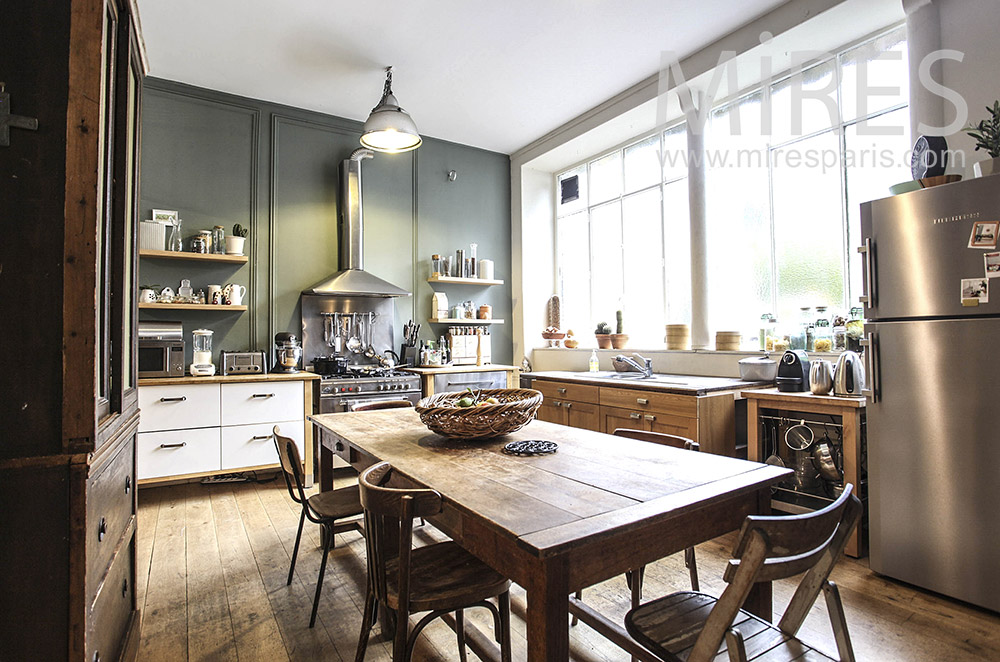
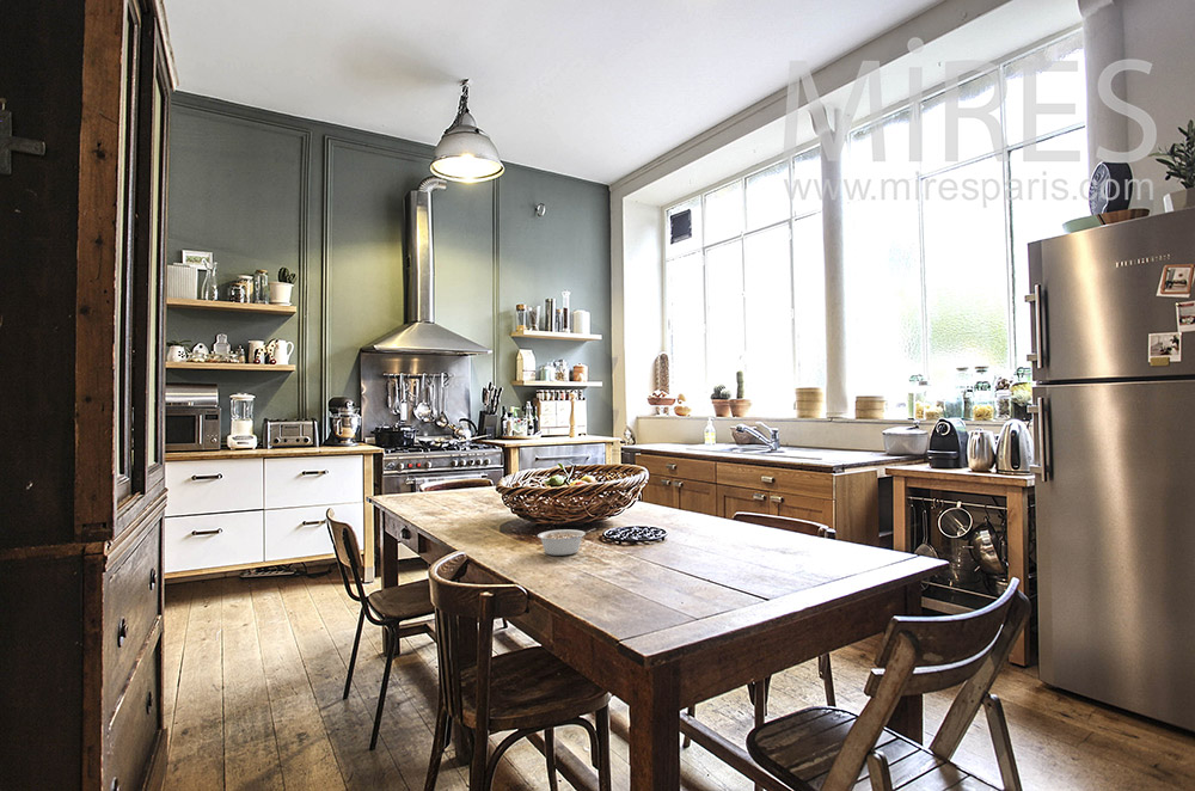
+ legume [537,527,596,557]
